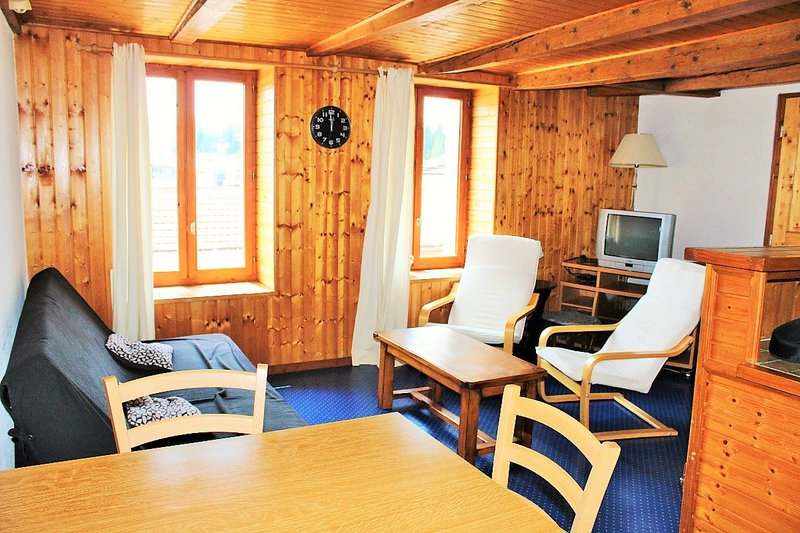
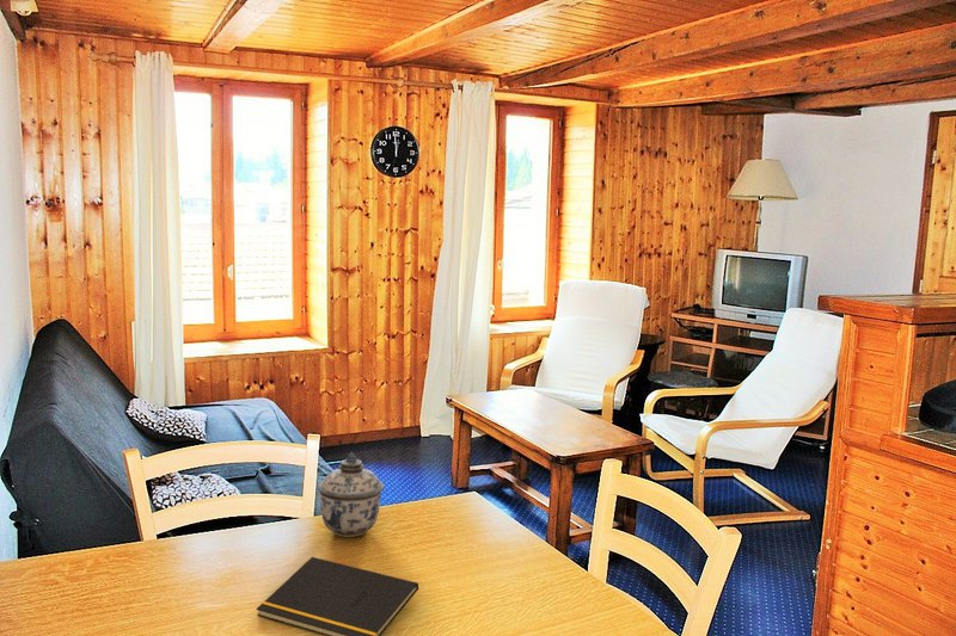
+ lidded jar [317,451,386,538]
+ notepad [256,556,419,636]
